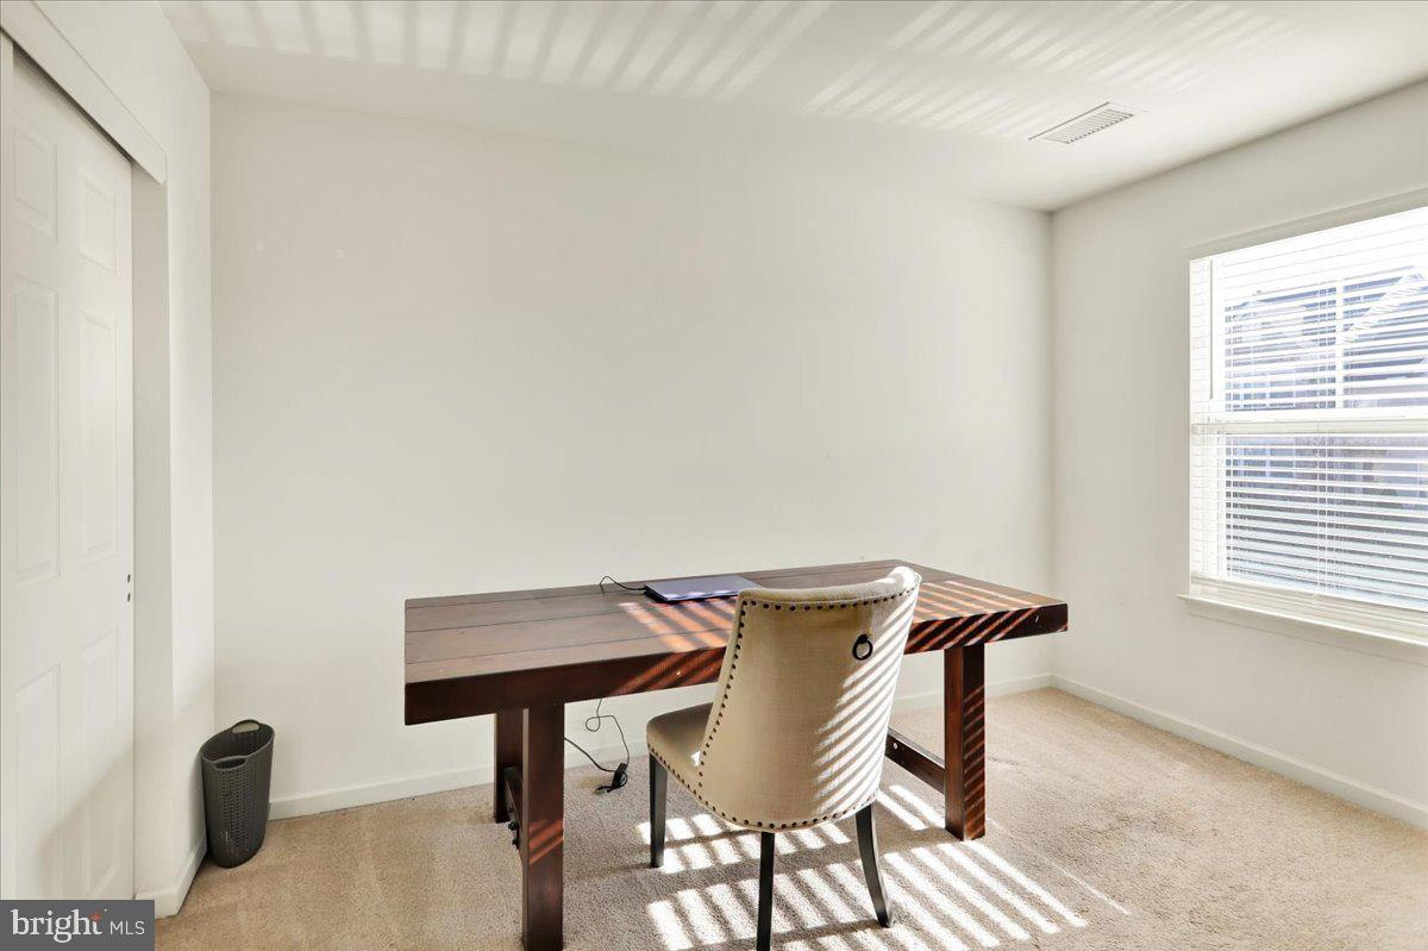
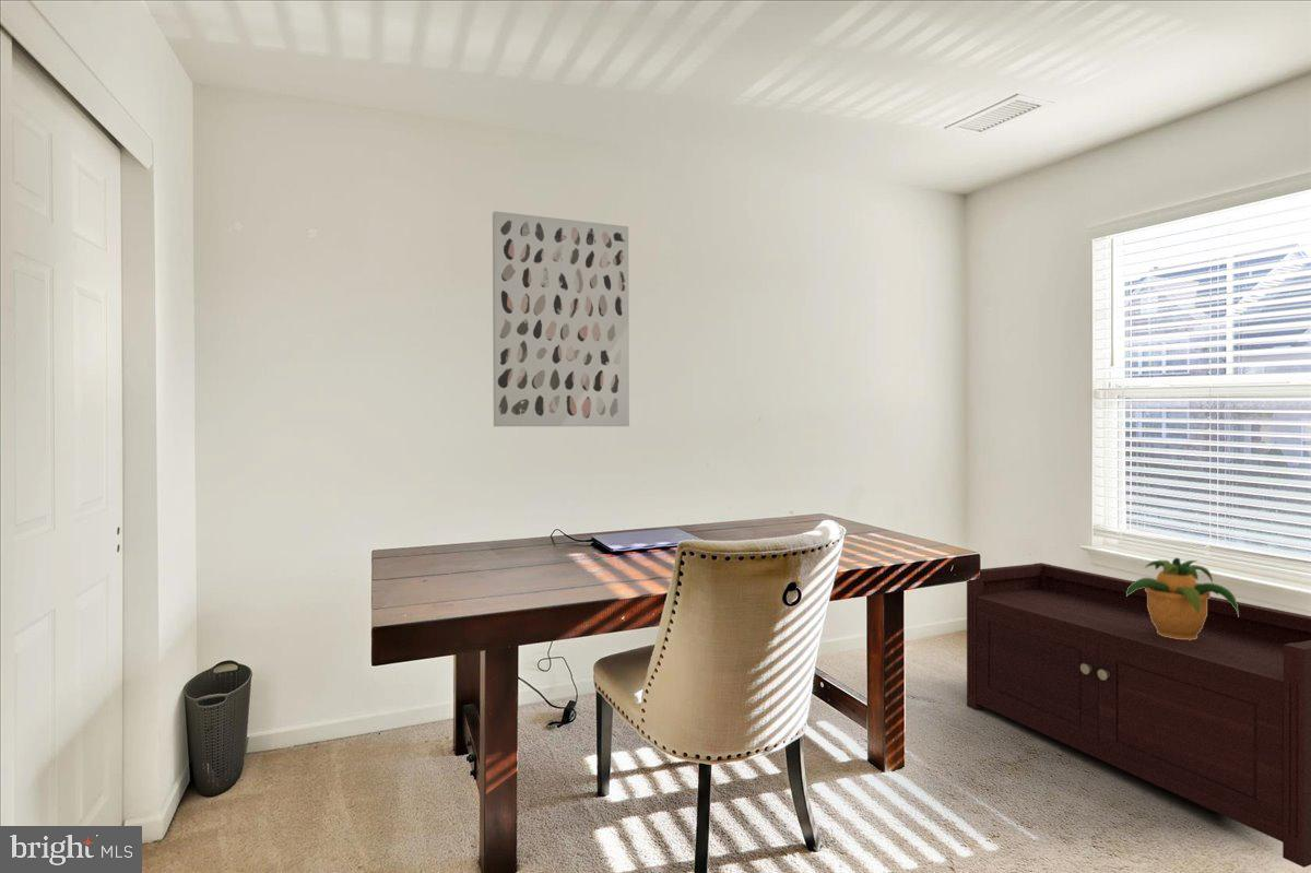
+ bench [966,562,1311,869]
+ potted plant [1126,557,1239,640]
+ wall art [492,210,630,427]
